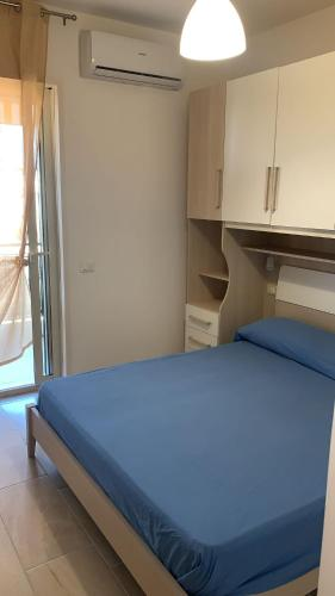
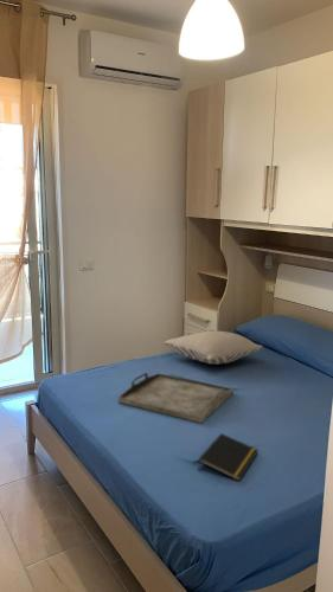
+ notepad [197,432,260,482]
+ pillow [162,329,263,366]
+ serving tray [117,372,235,424]
